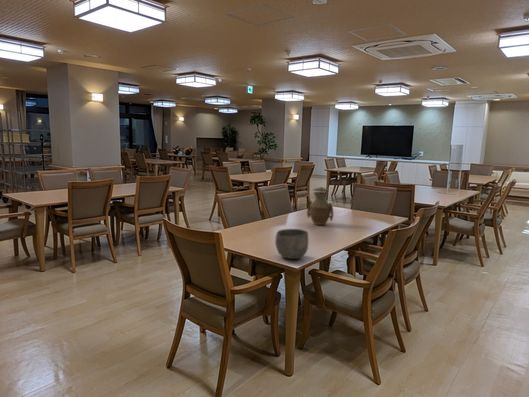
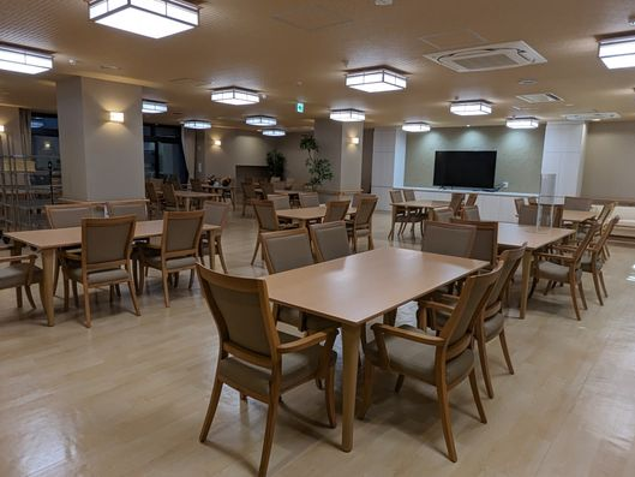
- vase [306,186,334,226]
- bowl [274,228,309,260]
